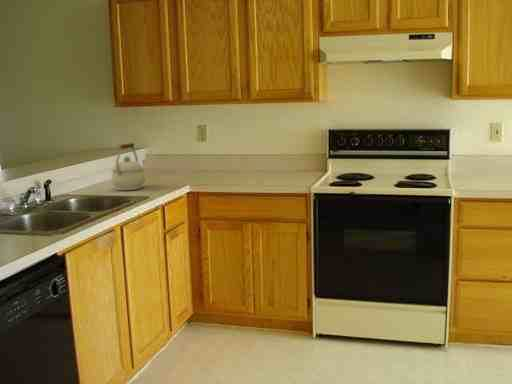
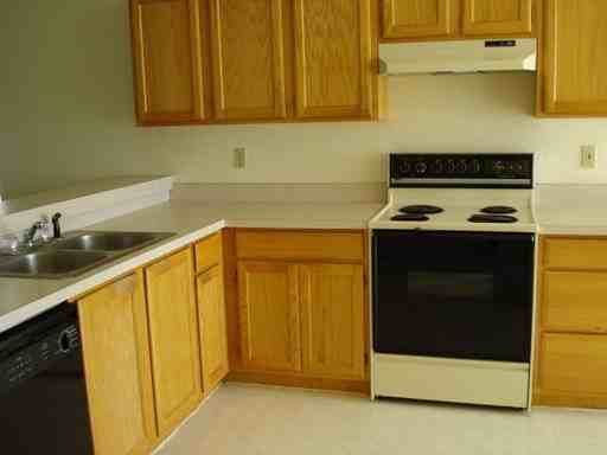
- kettle [110,142,146,191]
